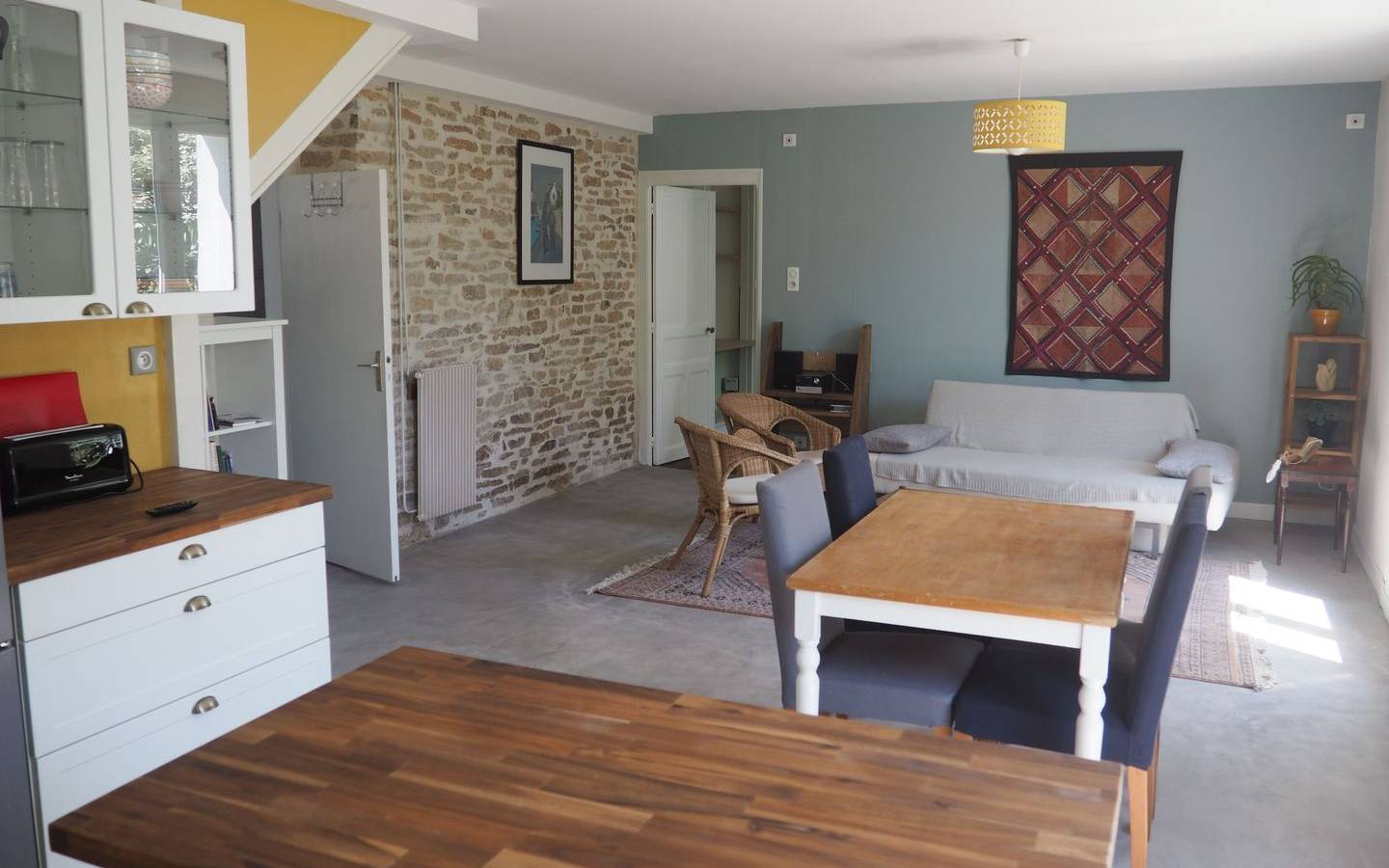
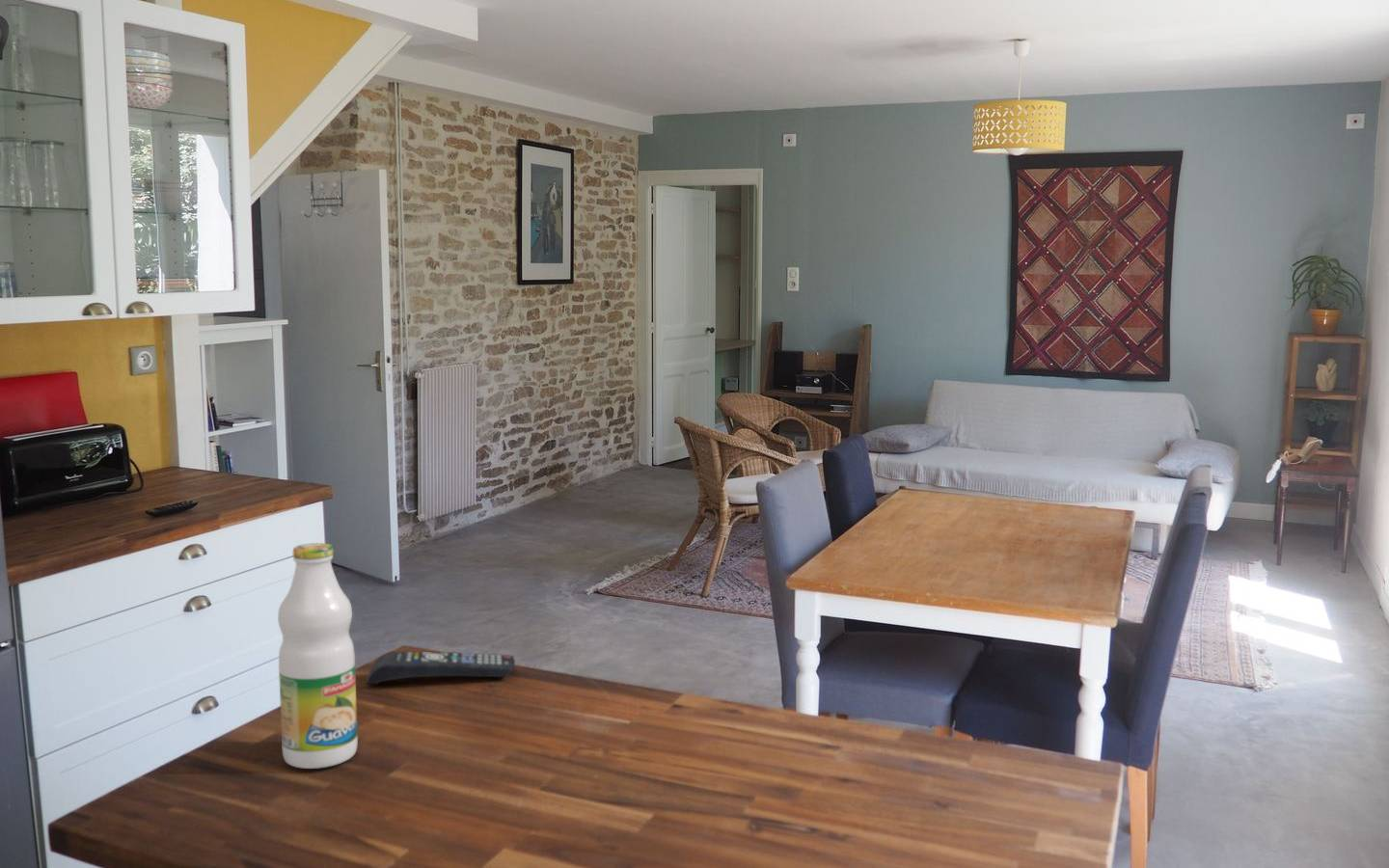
+ remote control [366,651,516,686]
+ bottle [277,542,359,770]
